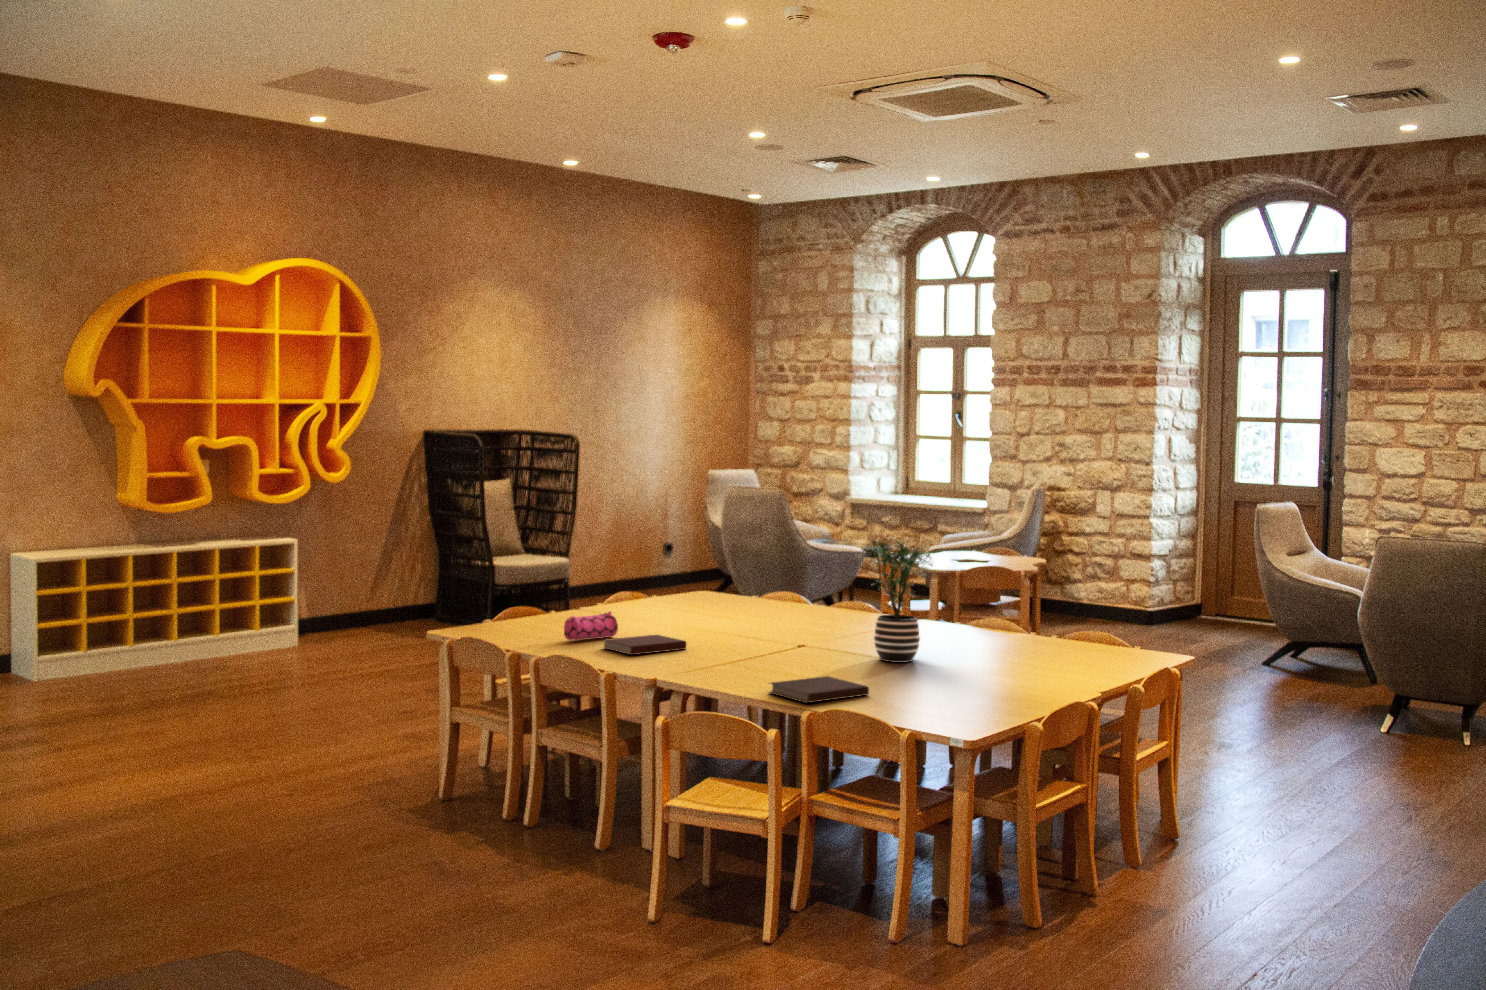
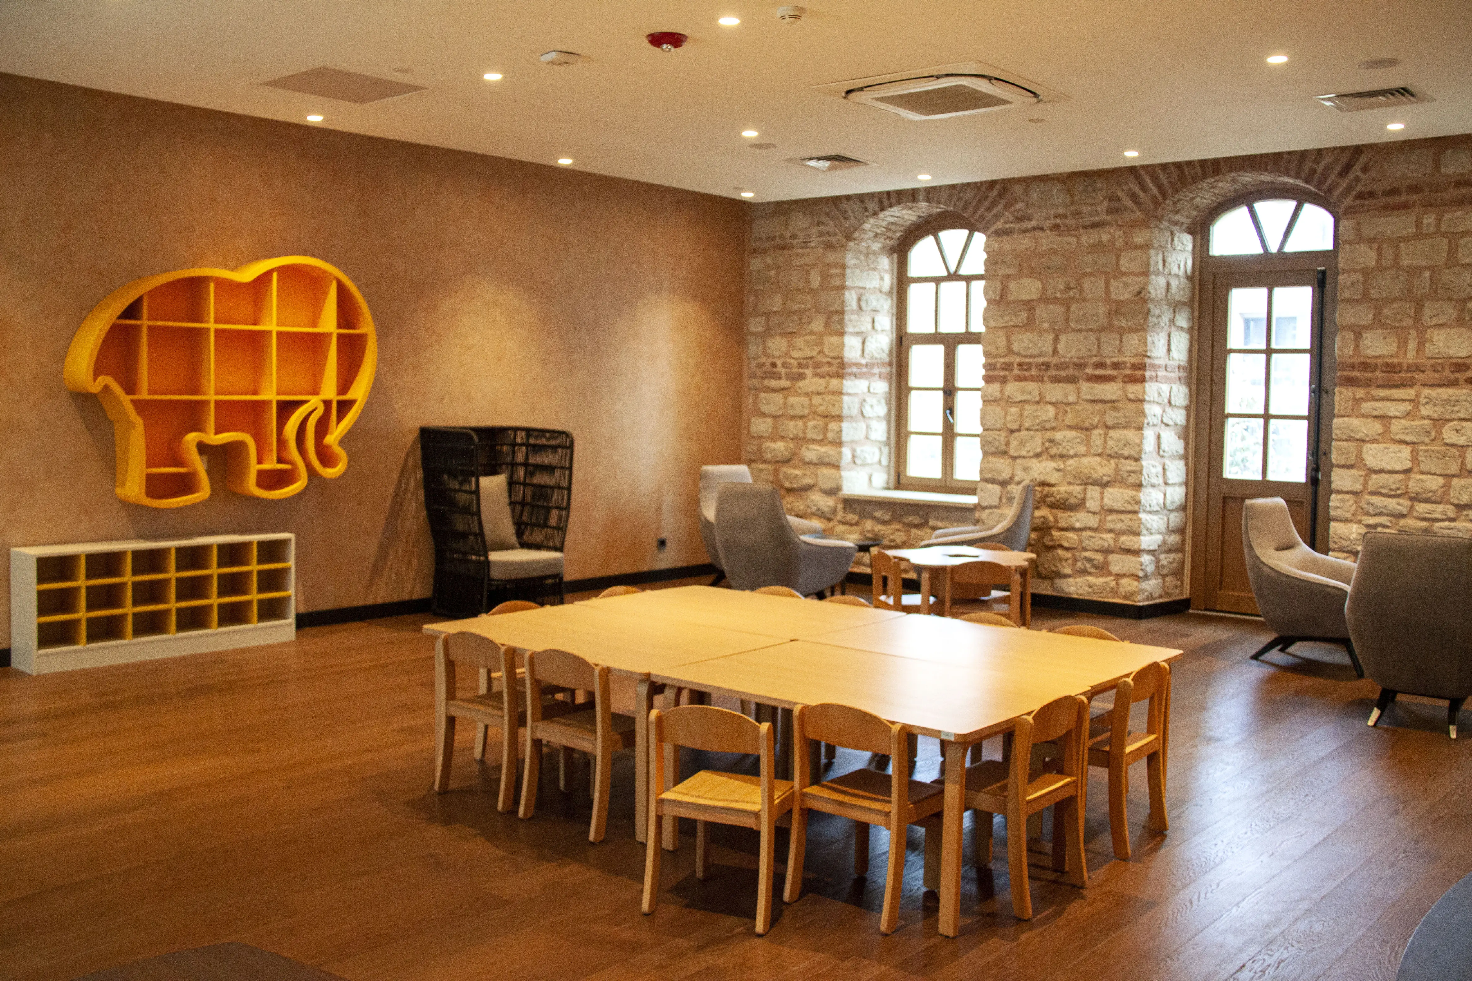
- notebook [603,634,687,655]
- notebook [767,676,869,703]
- potted plant [856,536,936,663]
- pencil case [564,611,618,641]
